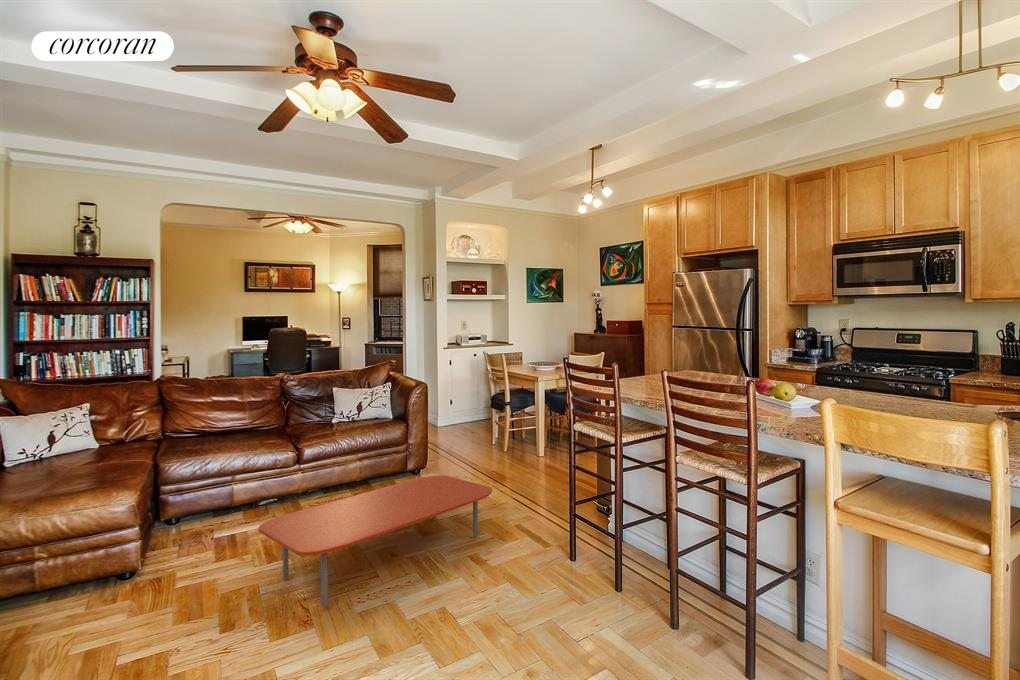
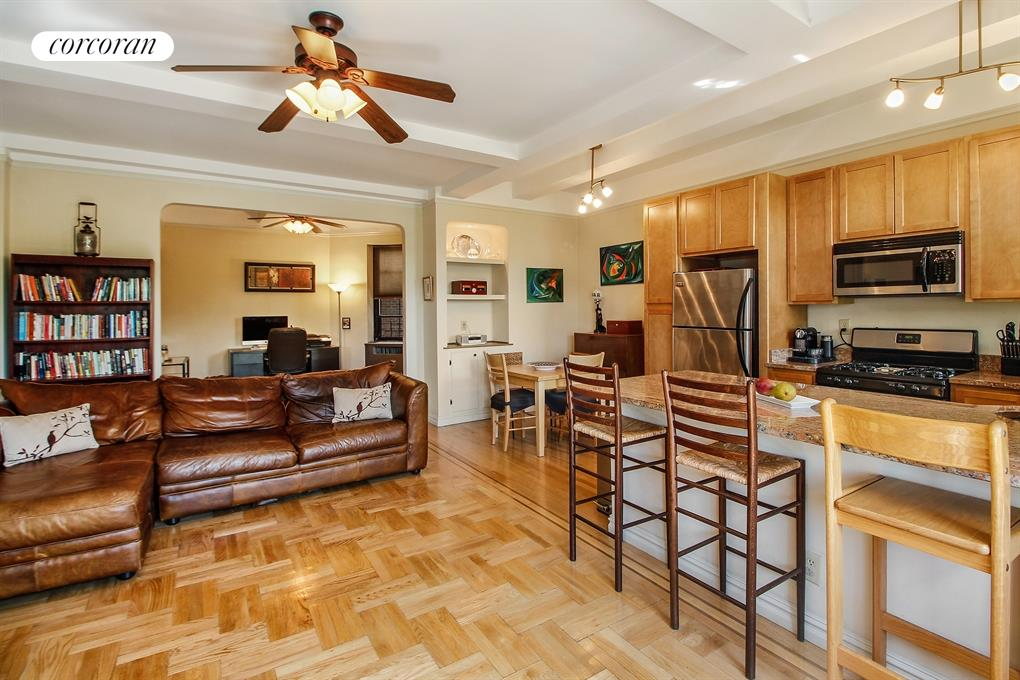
- coffee table [257,474,493,609]
